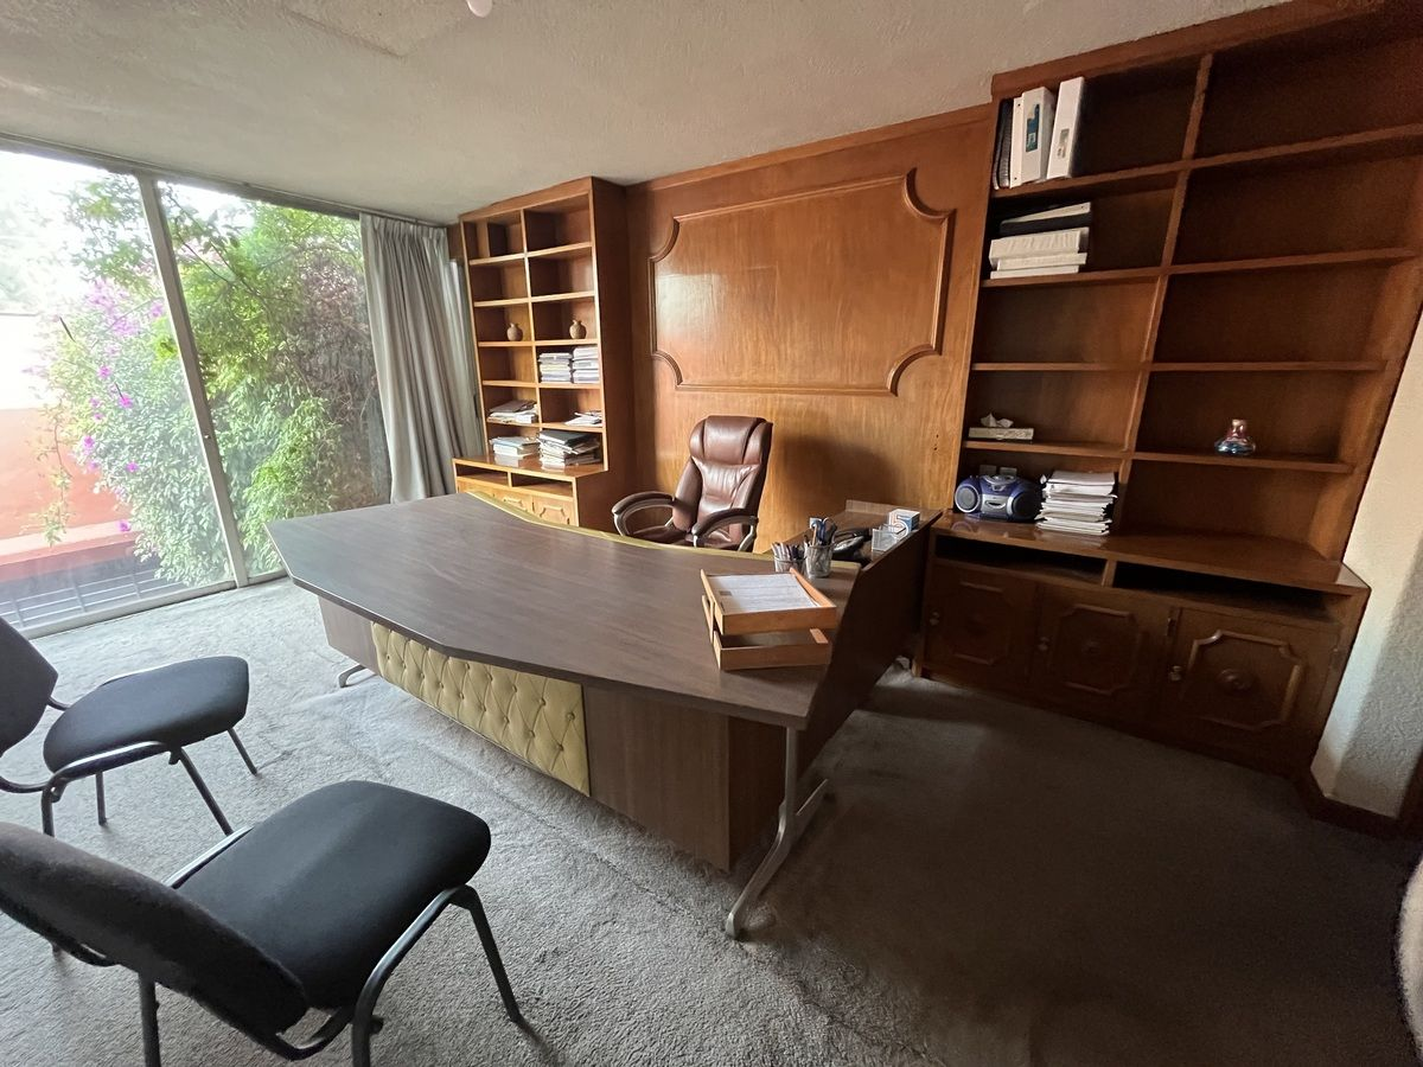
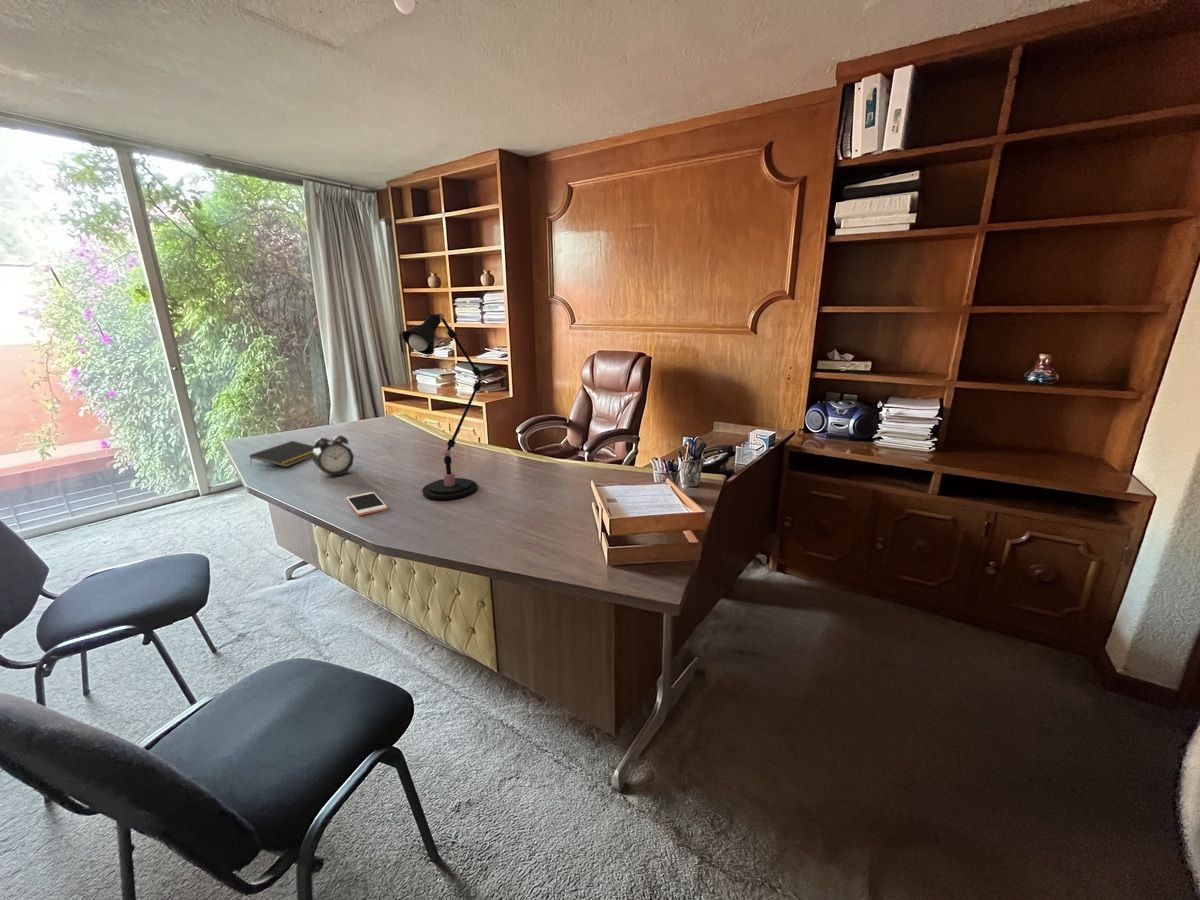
+ desk lamp [401,312,485,500]
+ notepad [249,440,315,468]
+ alarm clock [311,435,357,479]
+ cell phone [345,491,389,517]
